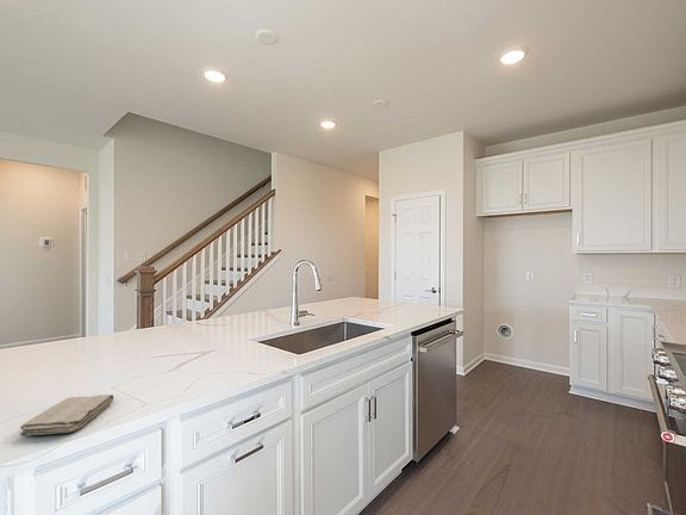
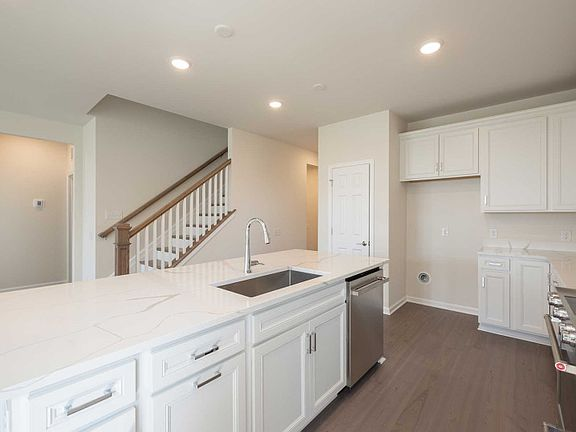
- washcloth [19,393,114,438]
